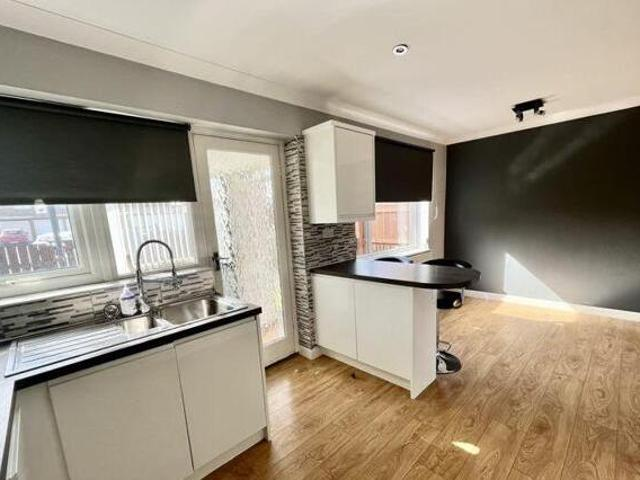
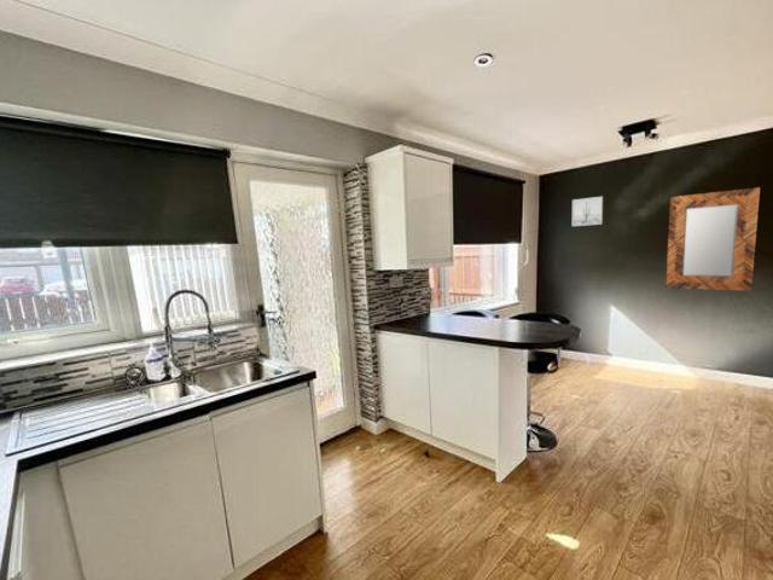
+ wall art [571,196,604,227]
+ home mirror [664,186,761,292]
